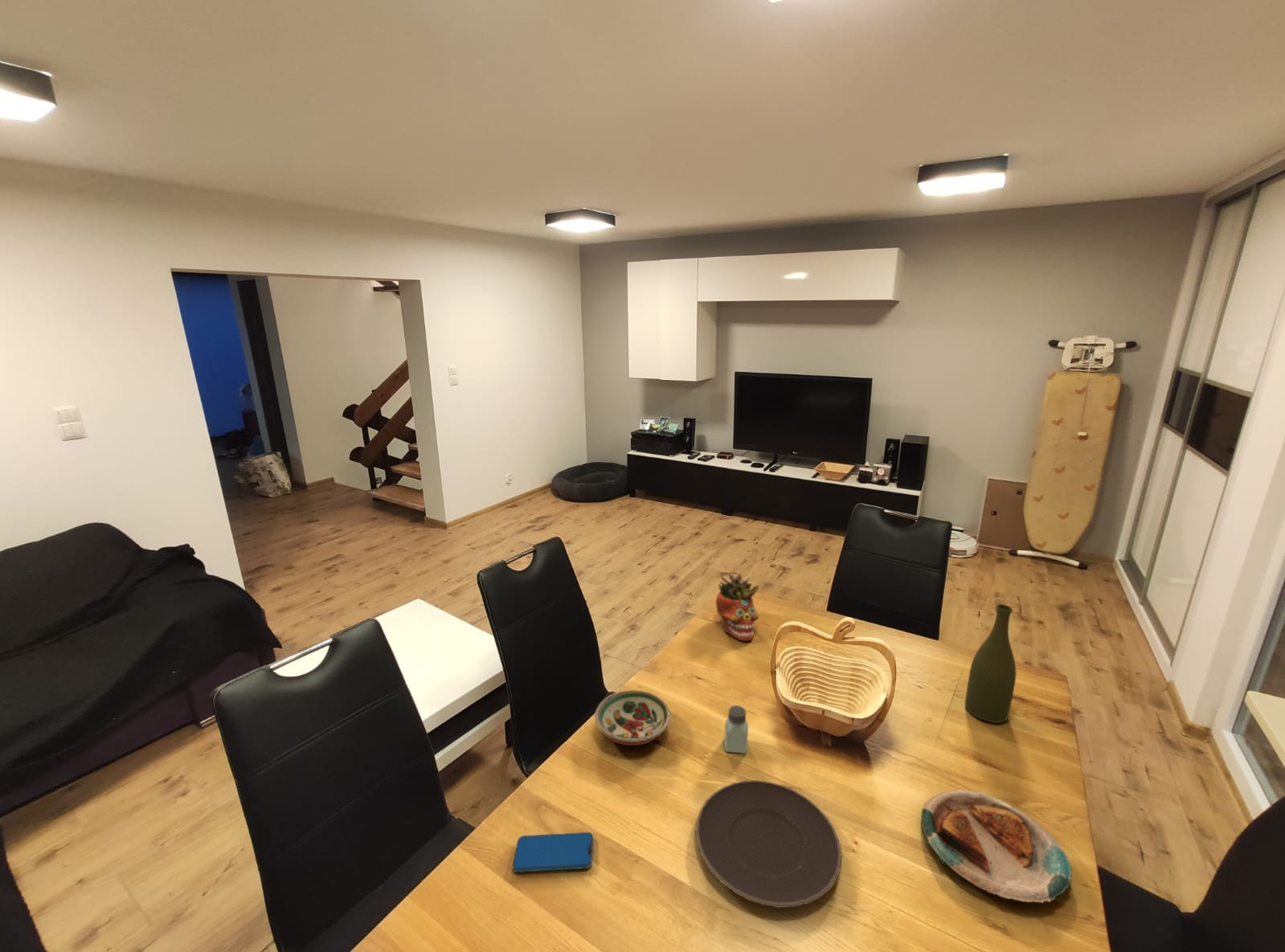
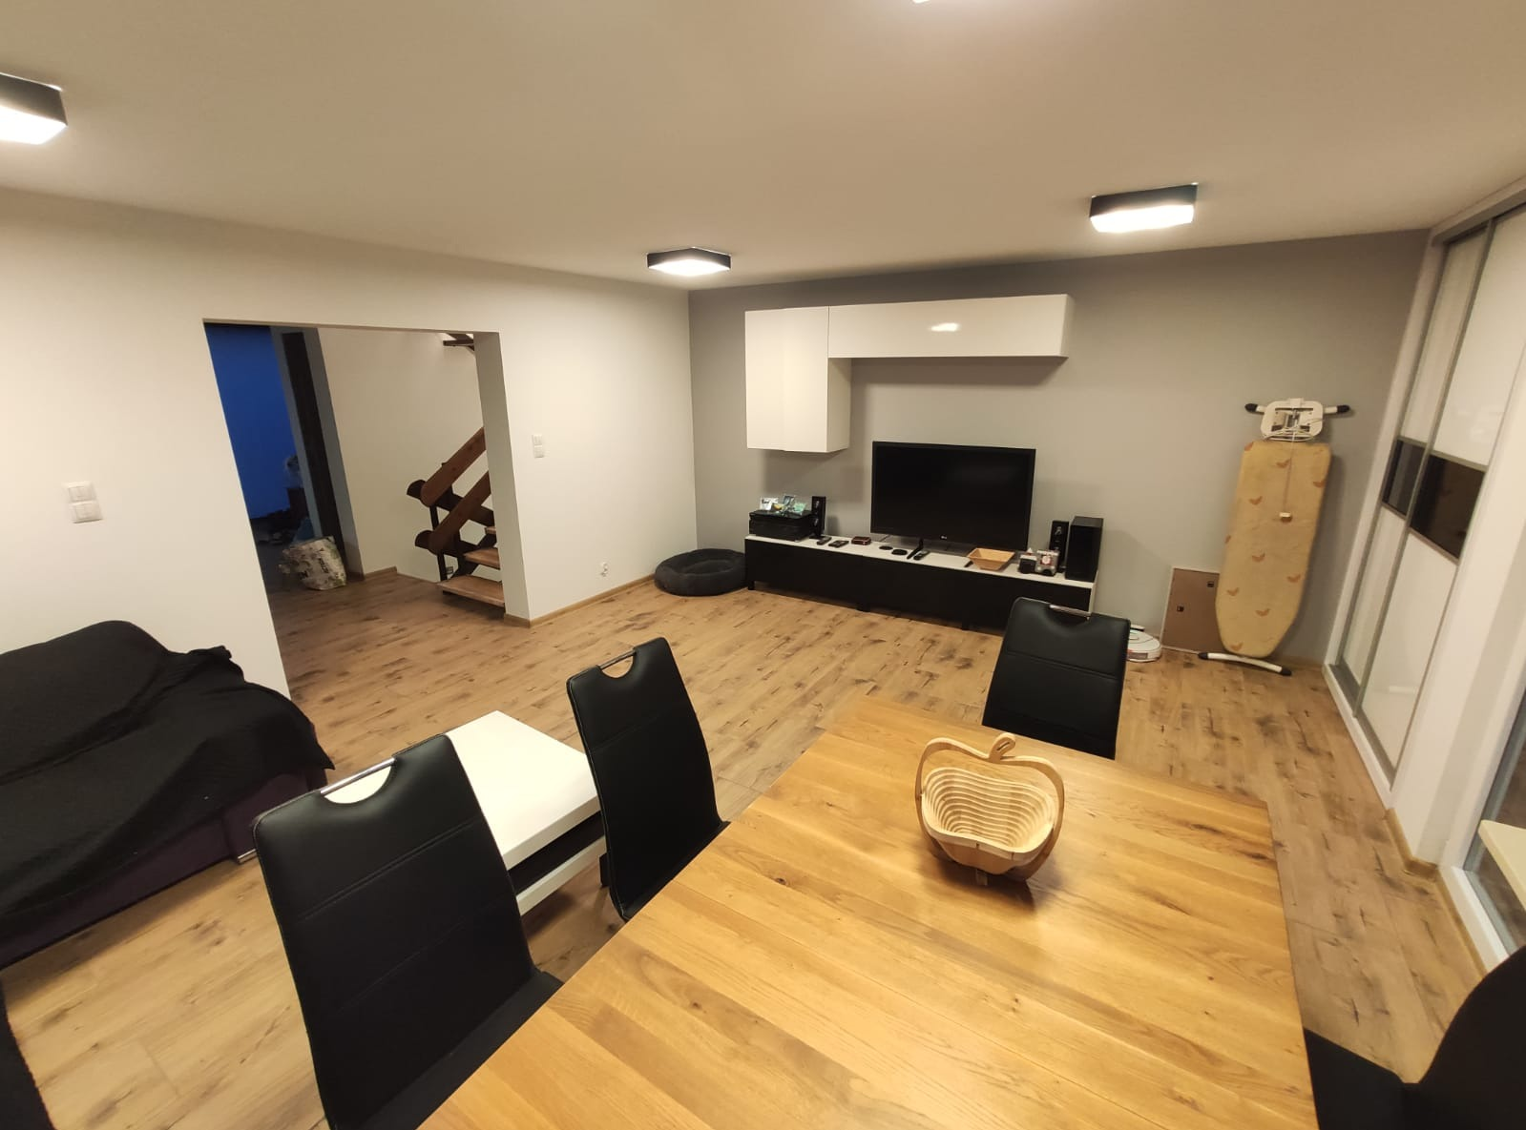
- plate [920,789,1074,904]
- saltshaker [723,705,749,754]
- bottle [964,603,1017,724]
- plate [694,779,842,909]
- succulent planter [715,573,759,642]
- decorative bowl [594,689,671,746]
- smartphone [512,831,594,873]
